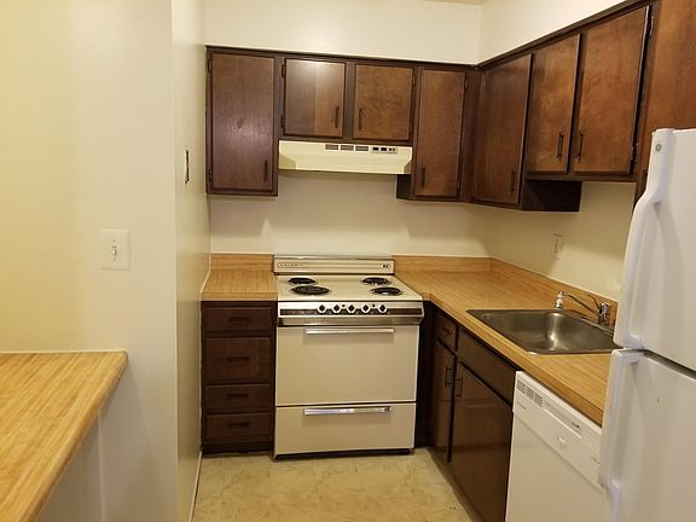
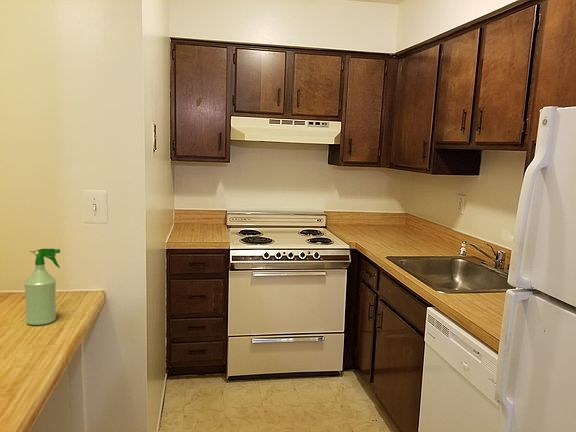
+ spray bottle [23,248,61,326]
